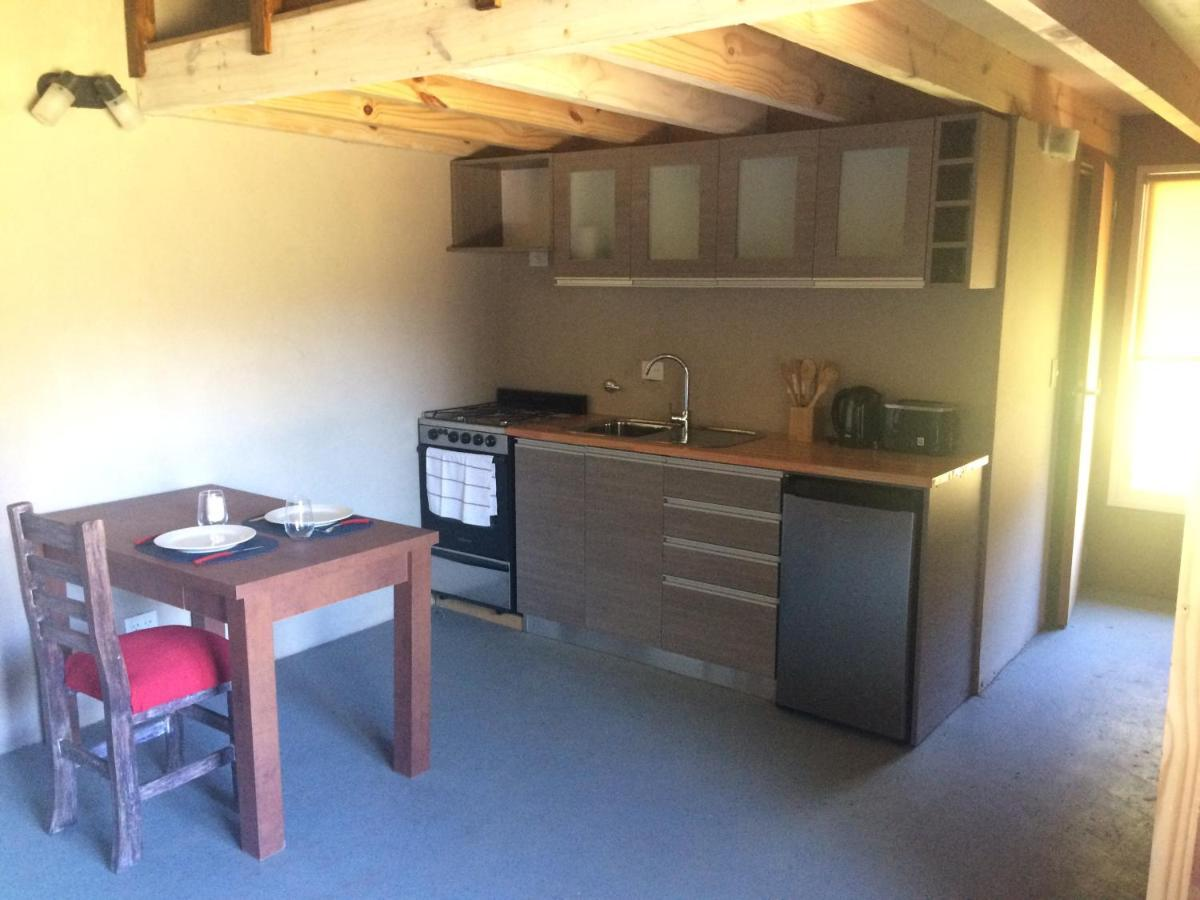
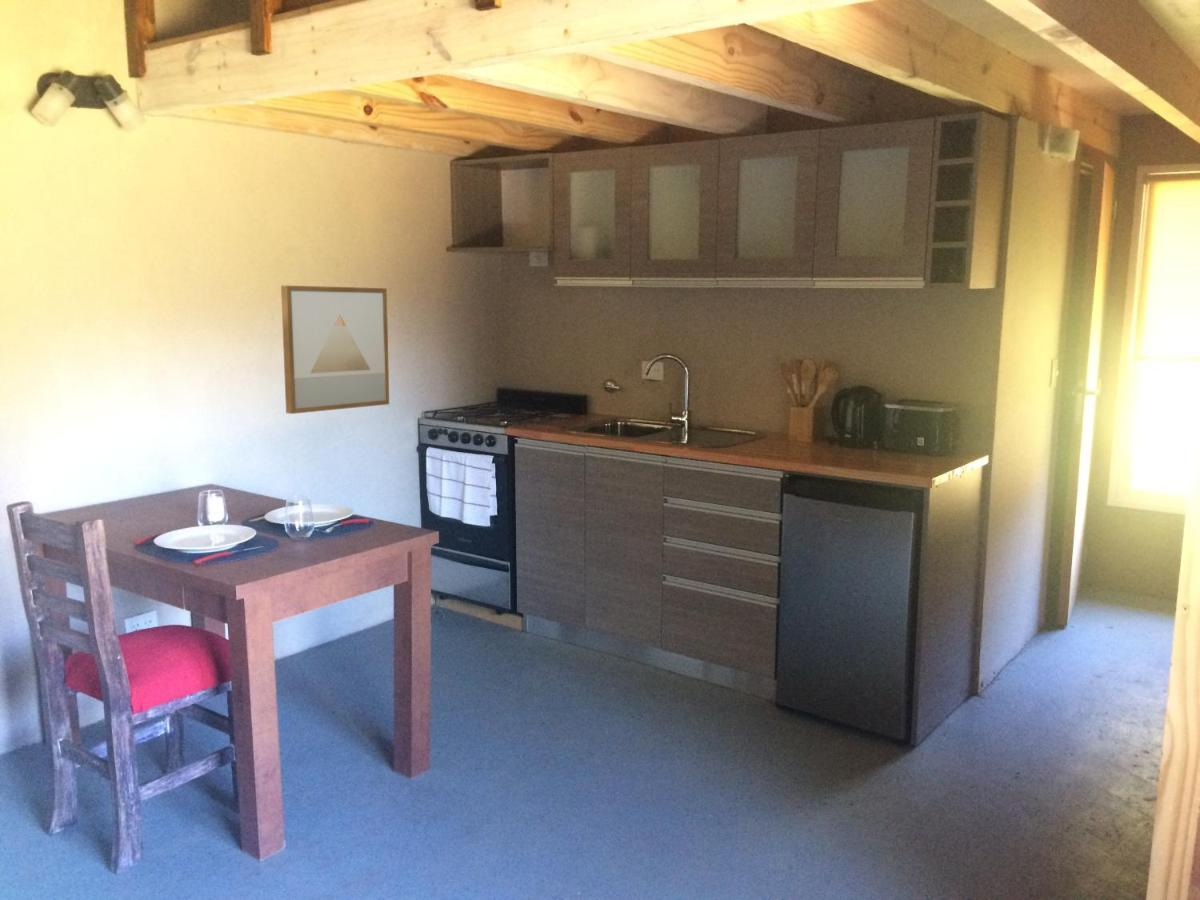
+ wall art [280,285,390,415]
